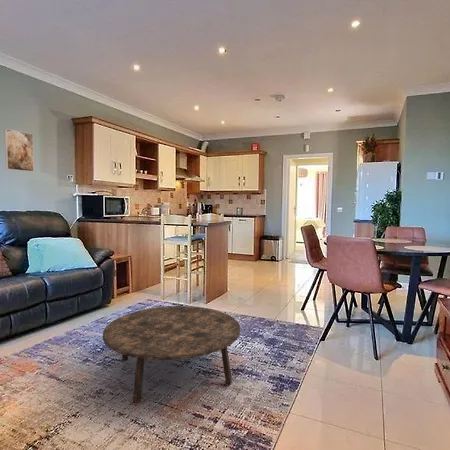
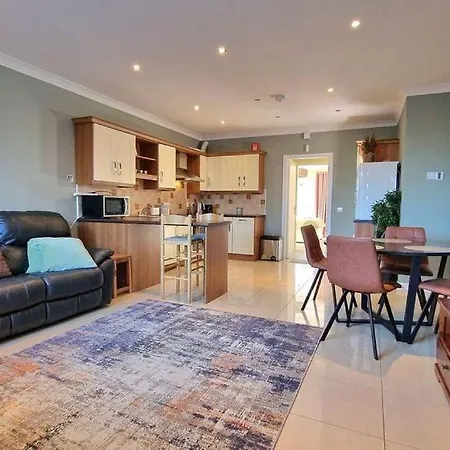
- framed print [4,128,35,173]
- coffee table [102,305,241,405]
